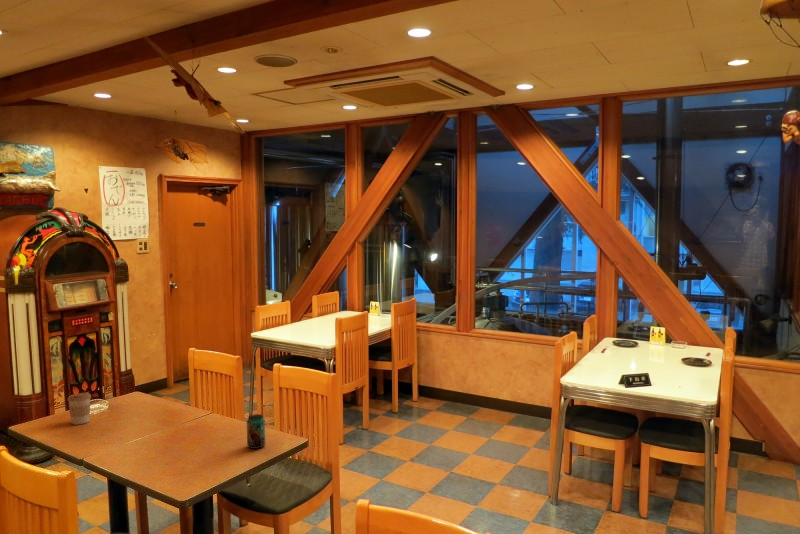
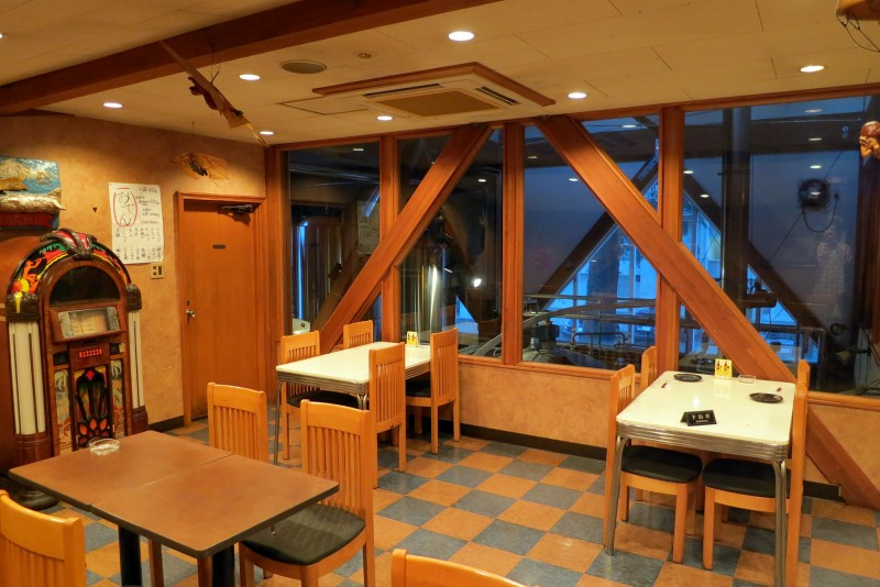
- coffee cup [66,391,92,425]
- beverage can [246,413,266,450]
